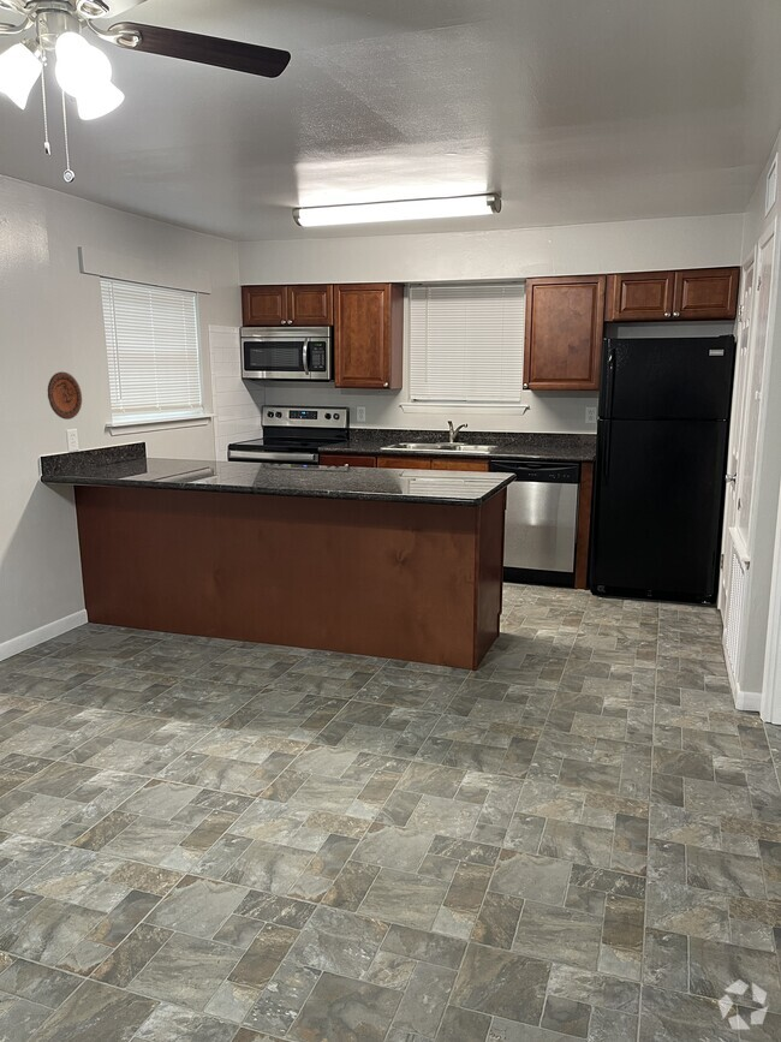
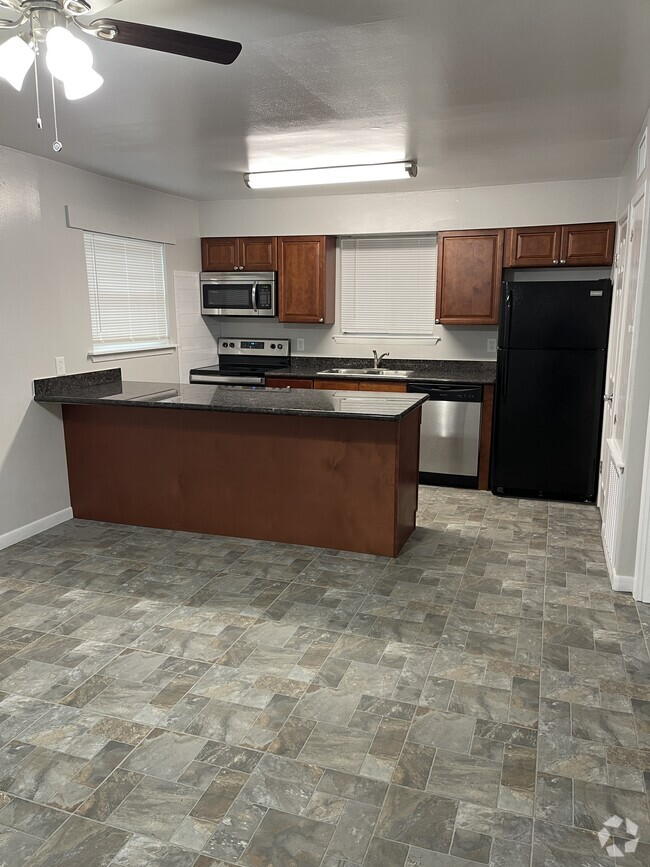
- decorative plate [47,371,83,421]
